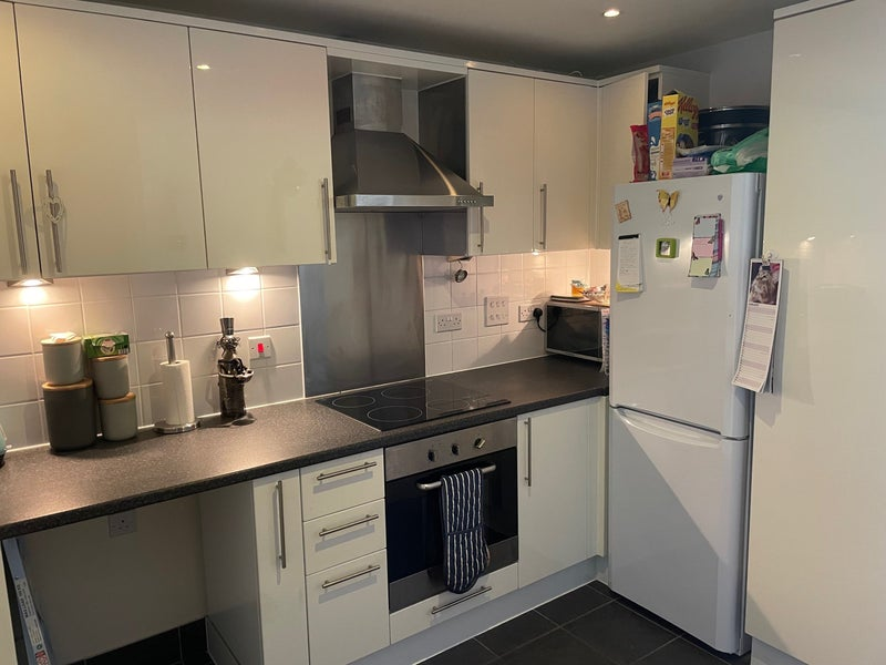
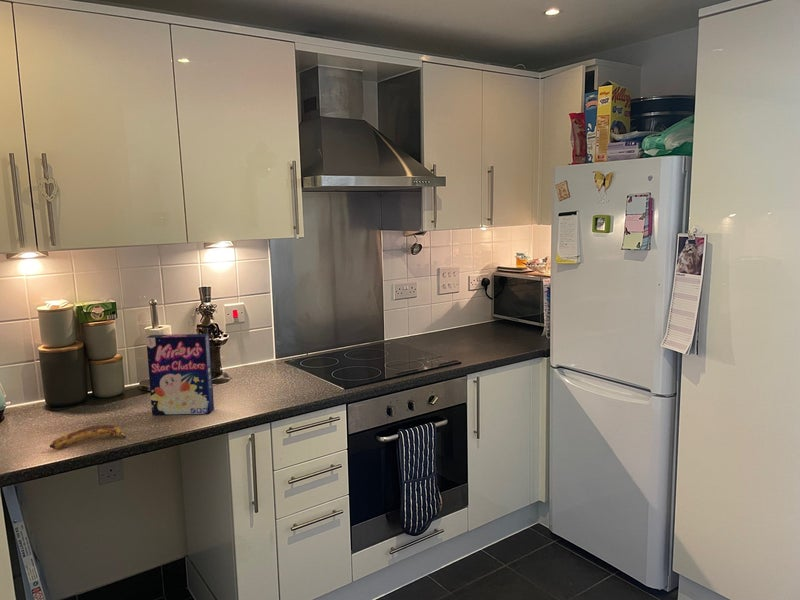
+ cereal box [145,333,215,416]
+ banana [49,423,127,450]
